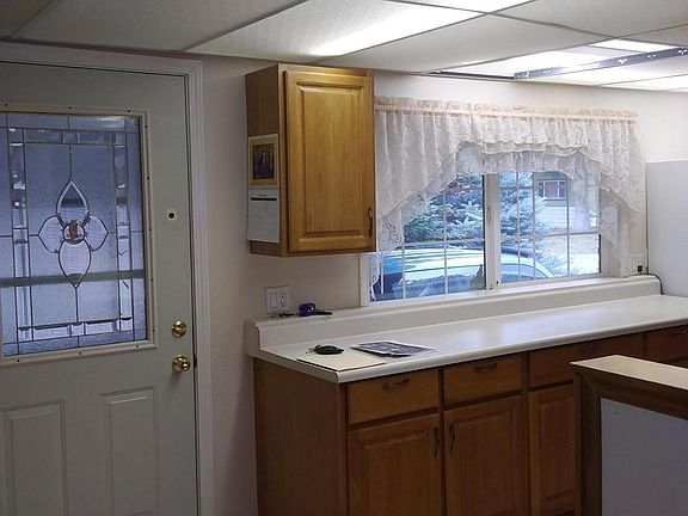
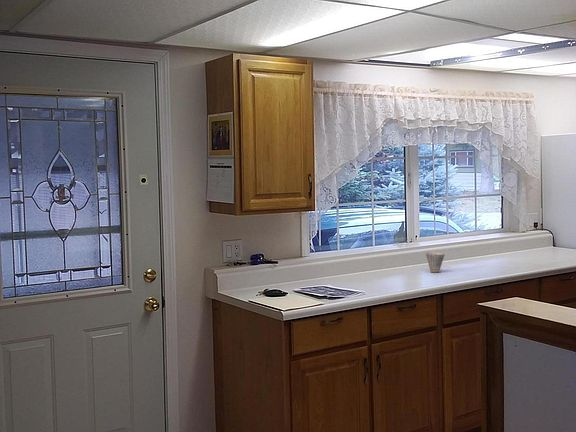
+ cup [425,251,446,273]
